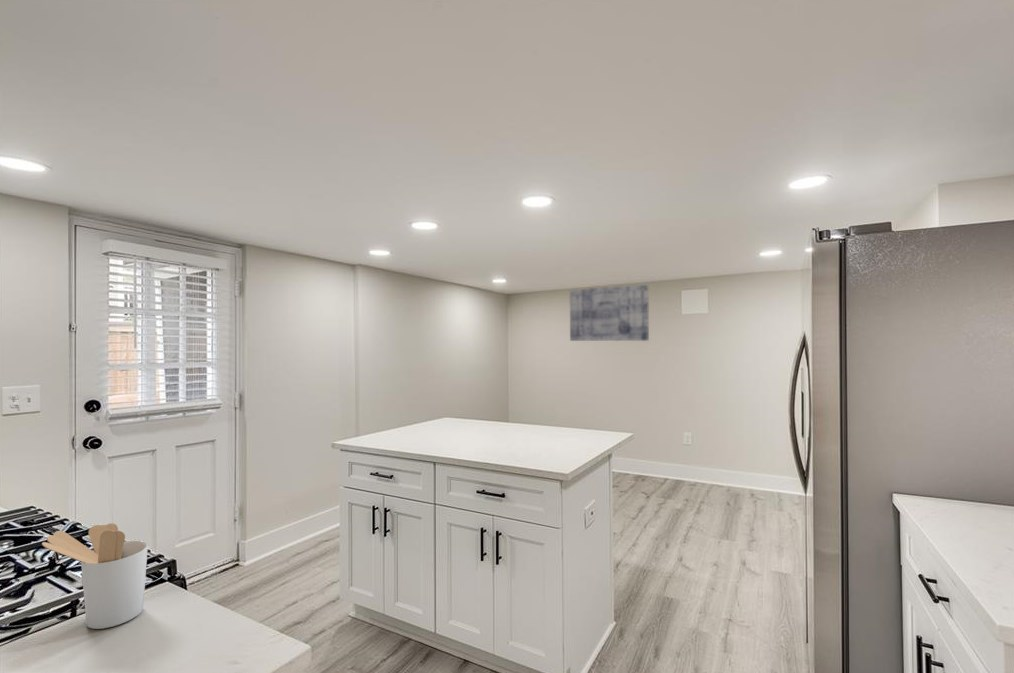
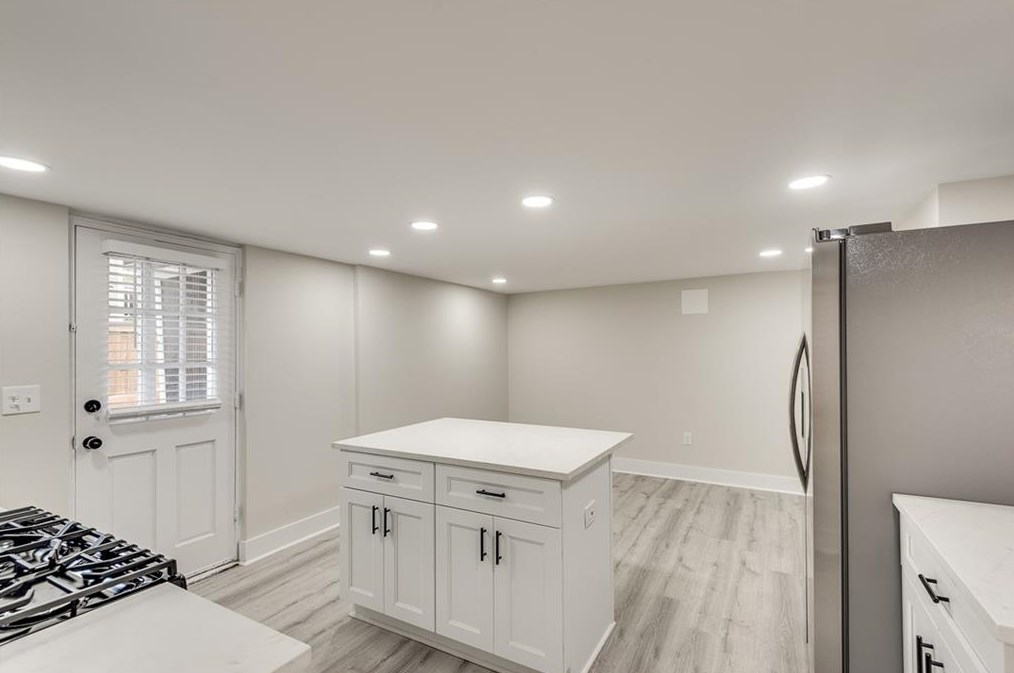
- wall art [569,284,650,342]
- utensil holder [41,522,149,630]
